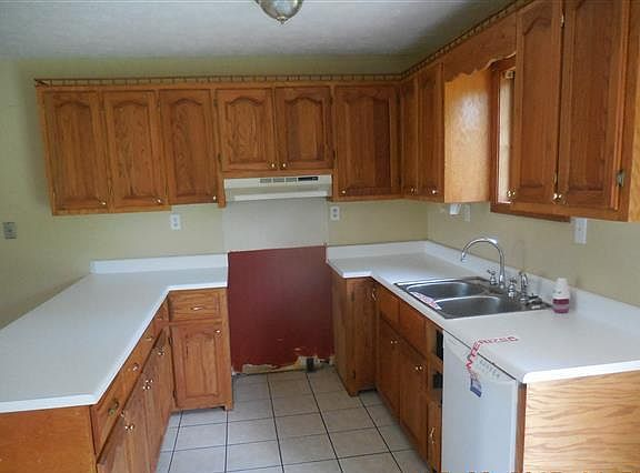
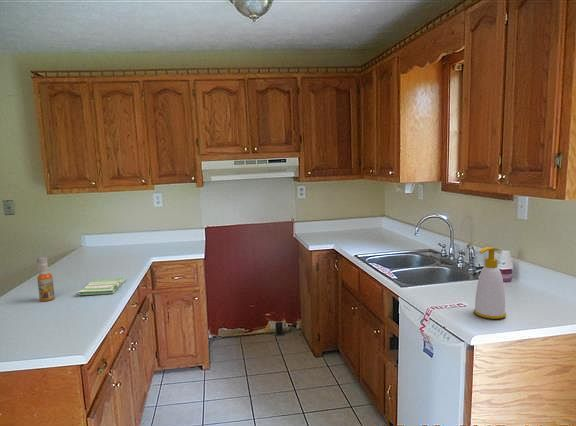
+ spray bottle [36,256,56,302]
+ dish towel [77,276,126,296]
+ soap bottle [473,246,507,320]
